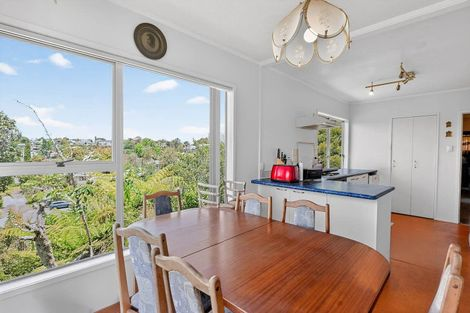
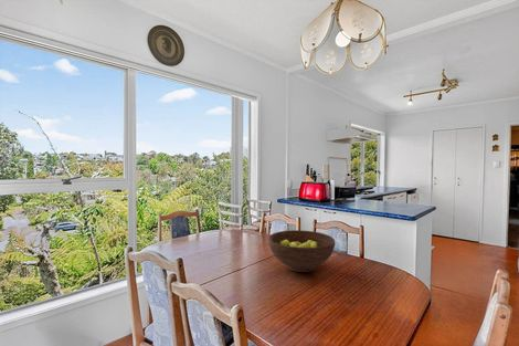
+ fruit bowl [267,229,336,273]
